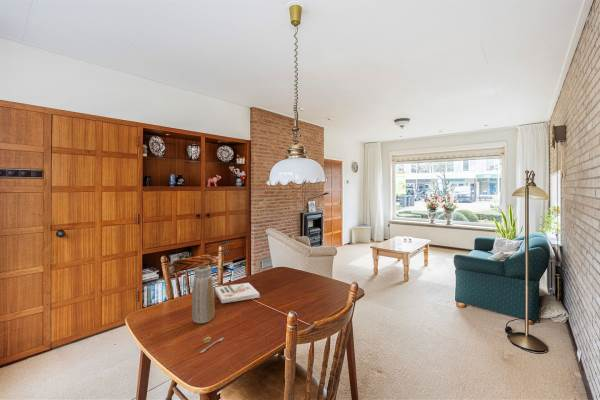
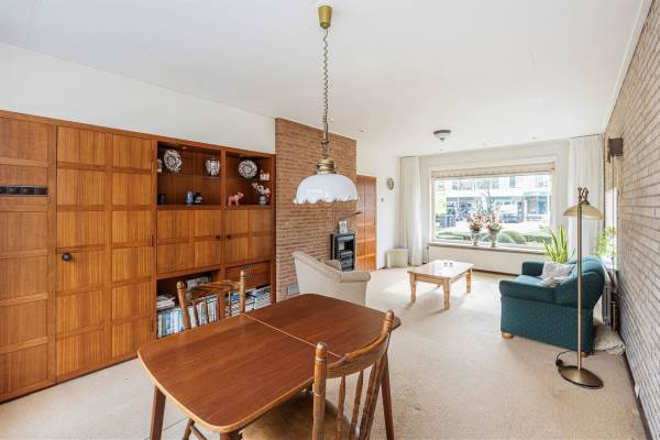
- spoon [200,336,225,354]
- book [214,282,261,304]
- vase [191,265,215,324]
